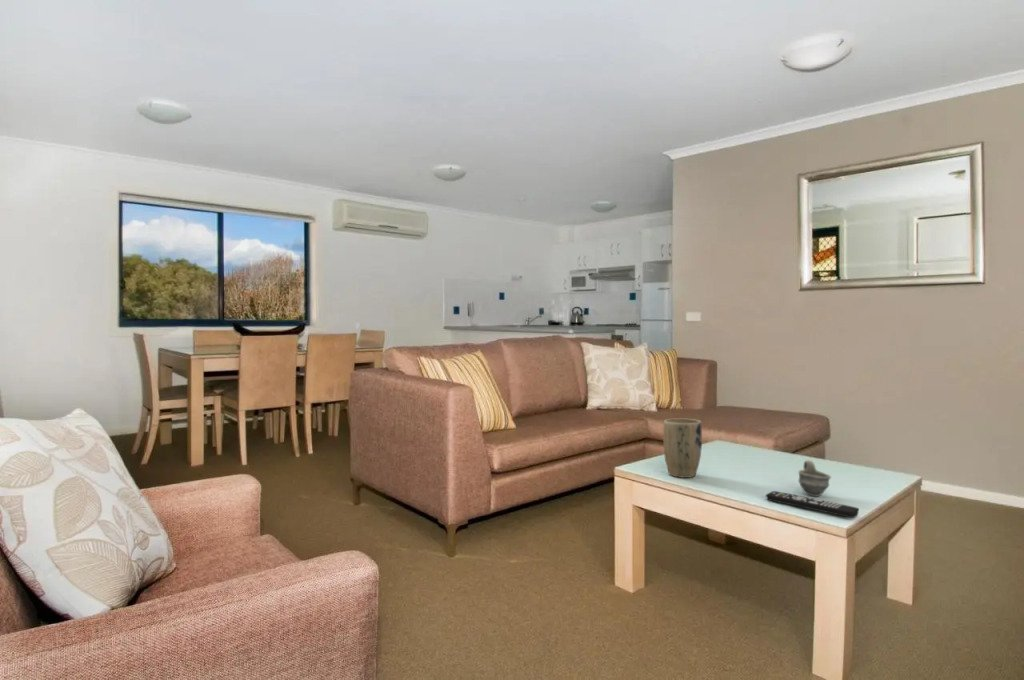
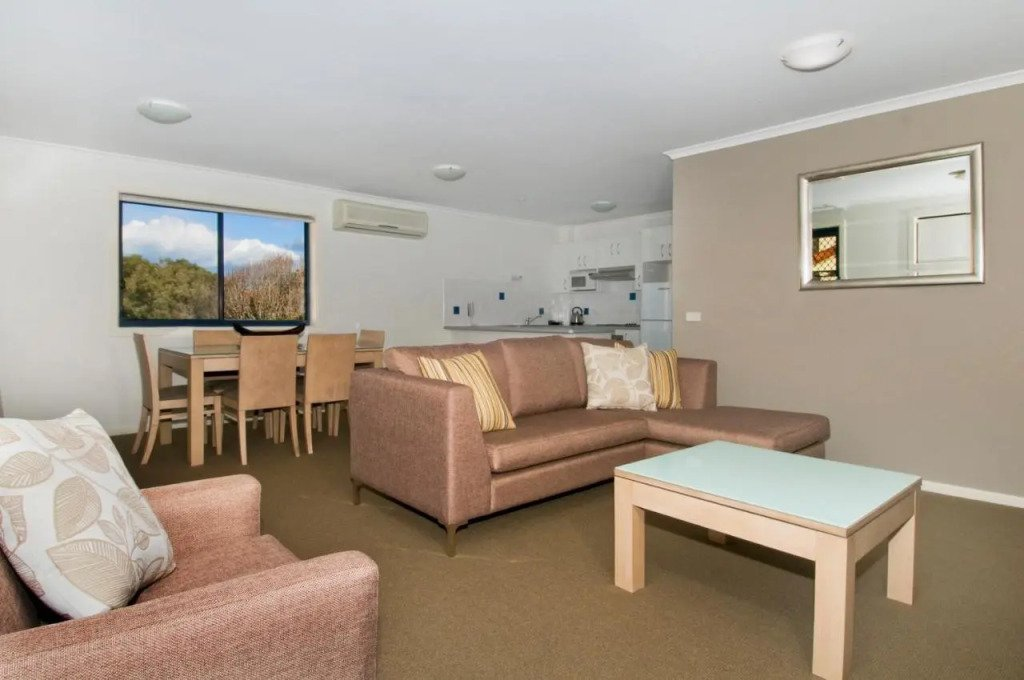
- remote control [765,490,860,519]
- cup [797,459,832,497]
- plant pot [662,418,703,479]
